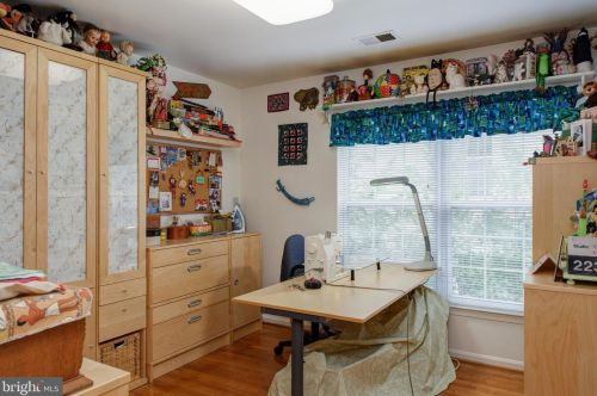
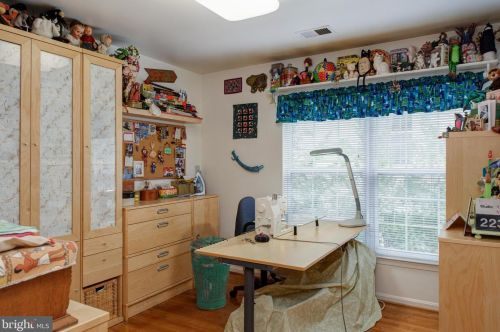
+ trash can [188,234,231,311]
